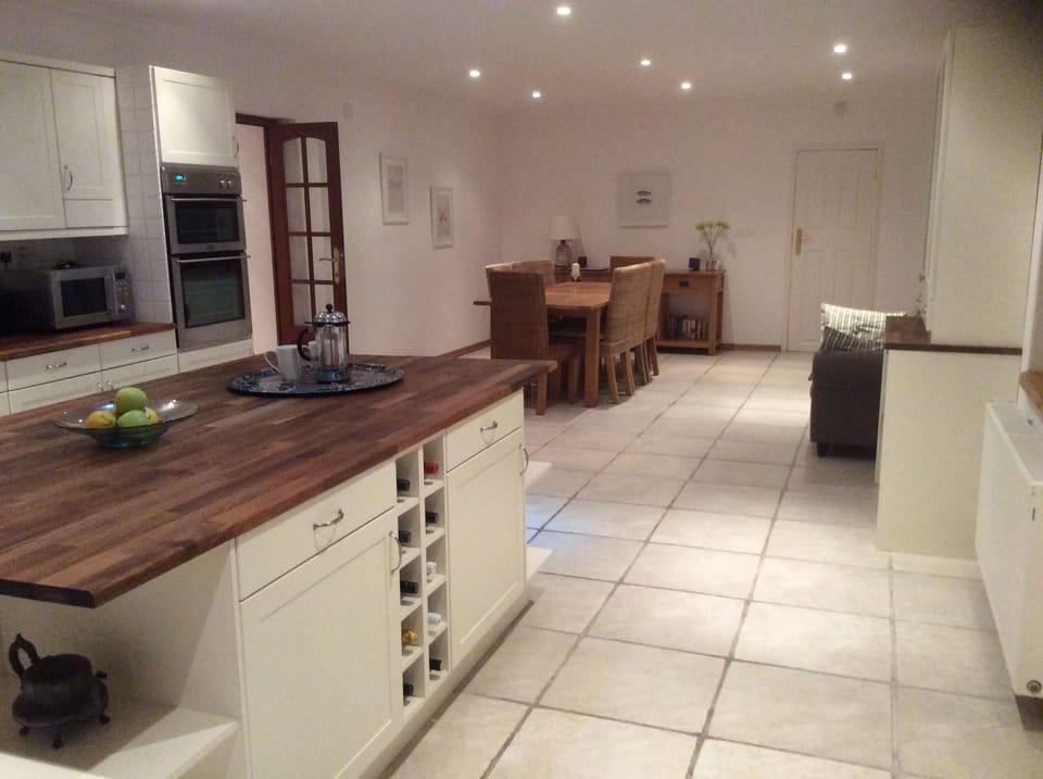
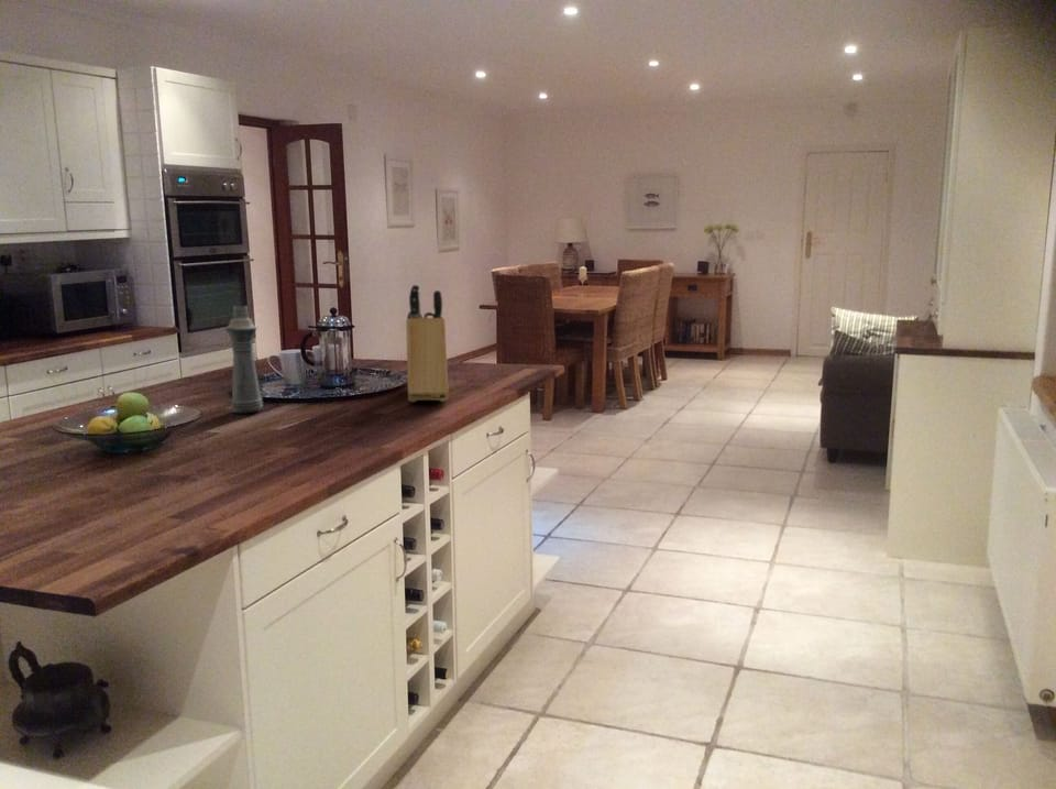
+ knife block [405,284,450,403]
+ bottle [224,305,264,414]
